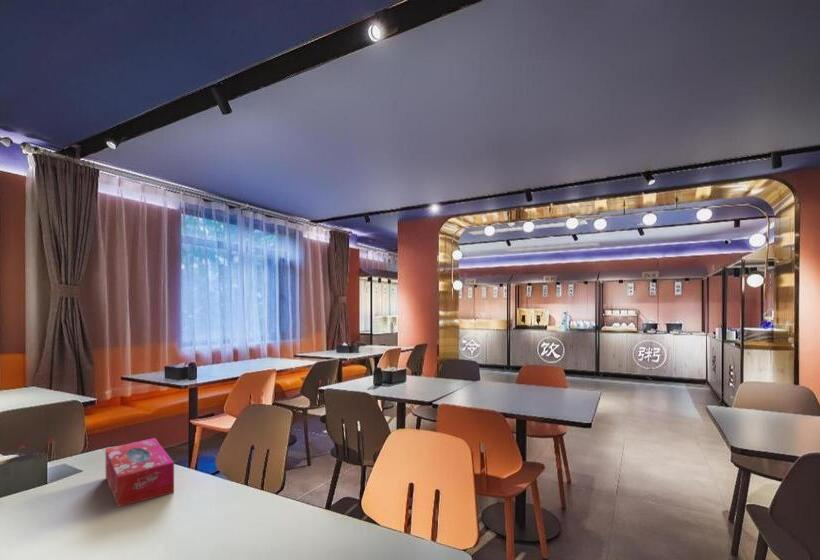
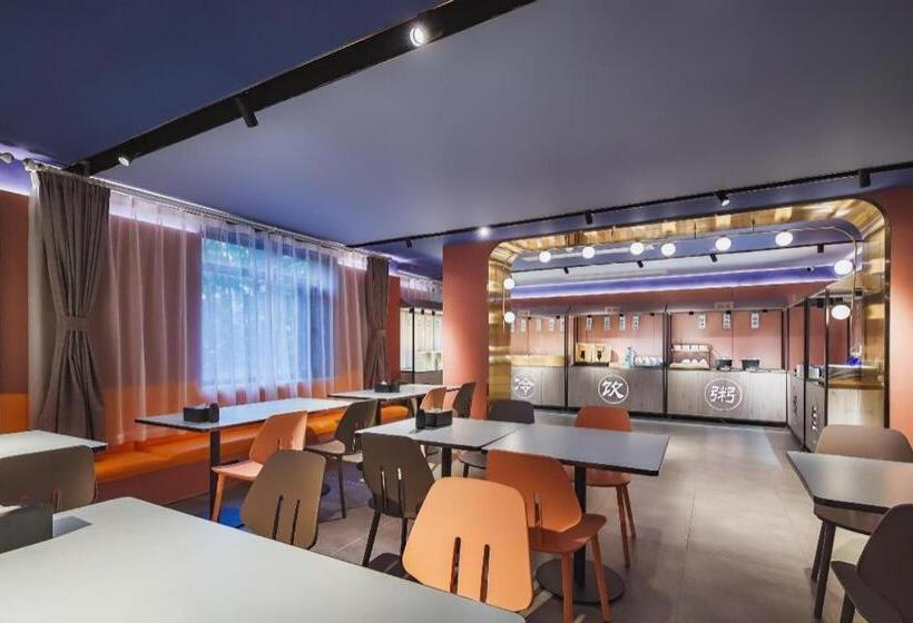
- tissue box [105,437,175,508]
